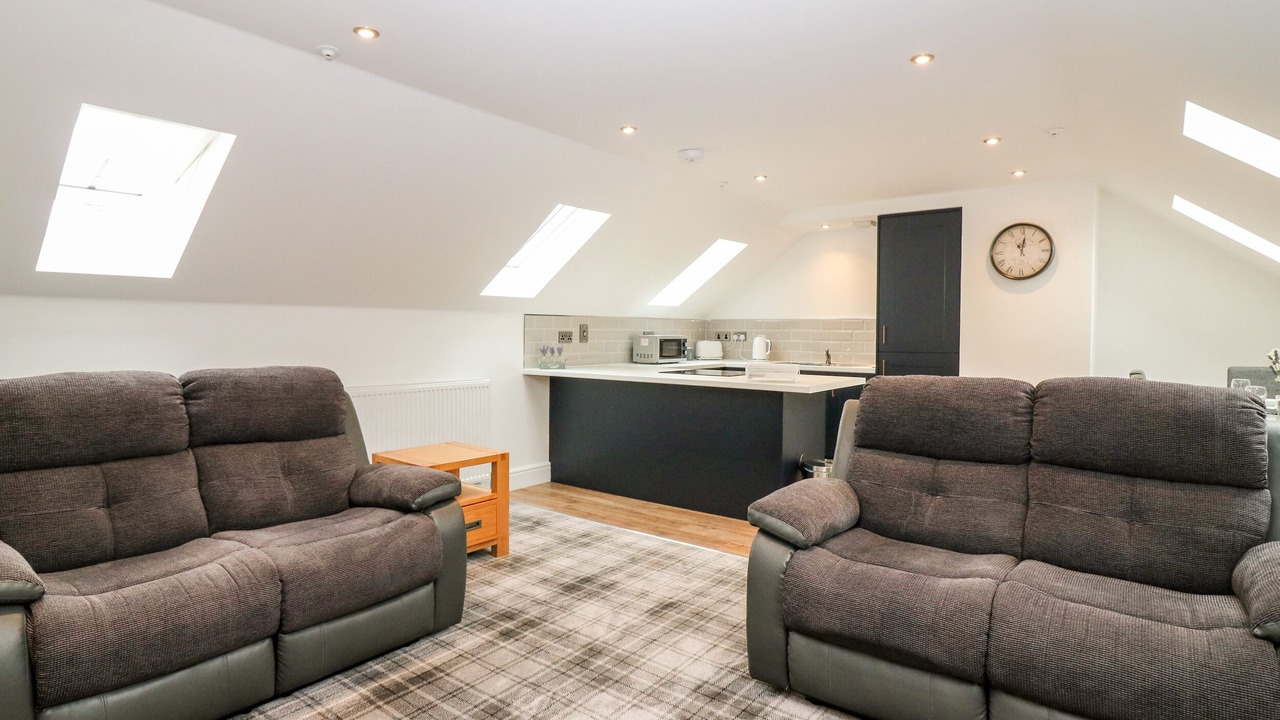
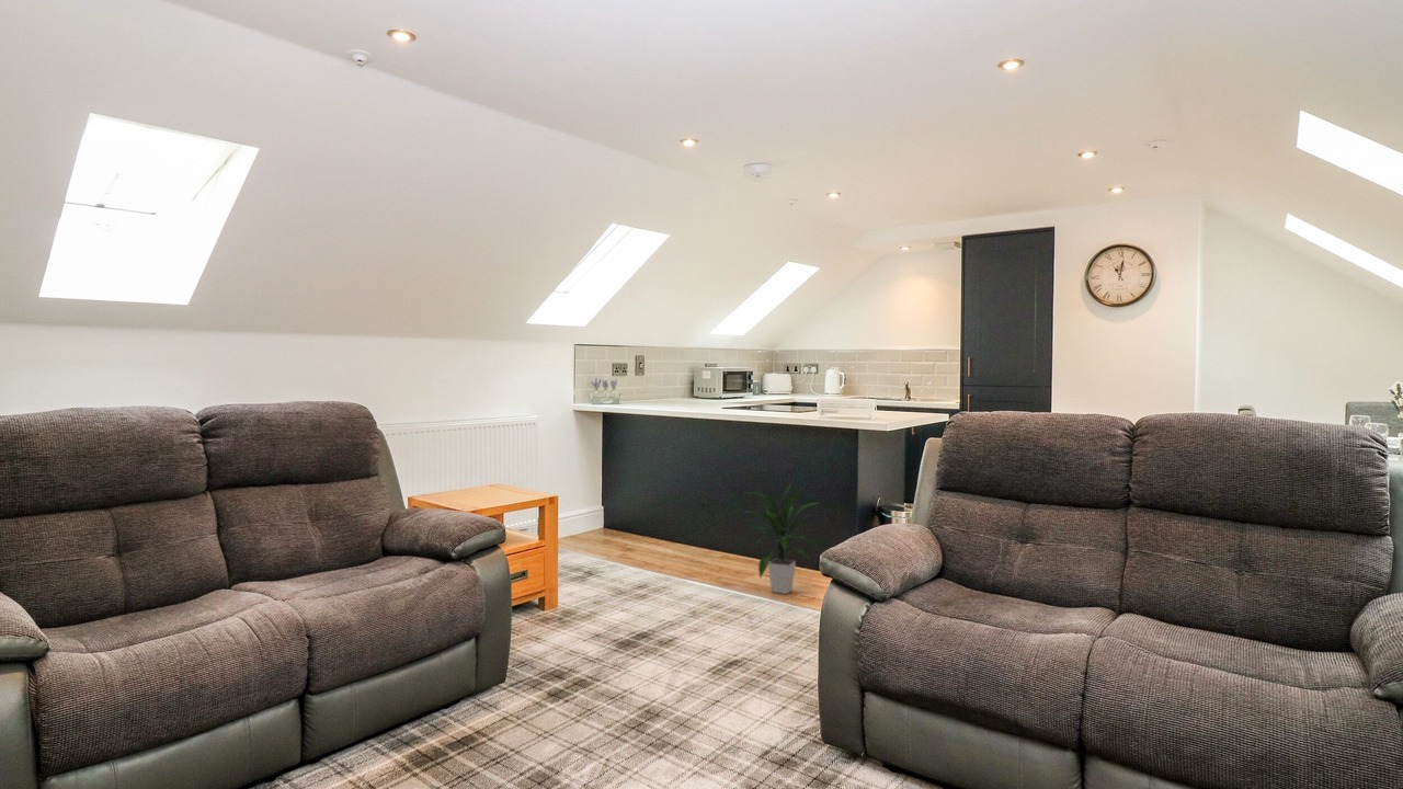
+ indoor plant [743,482,822,595]
